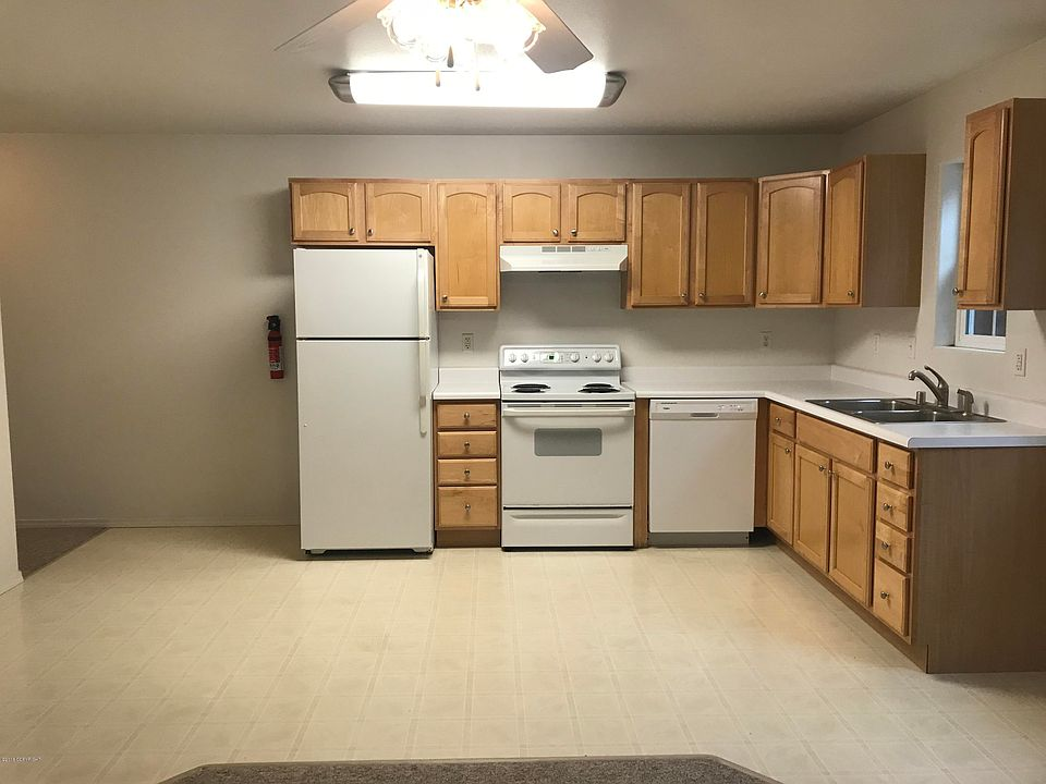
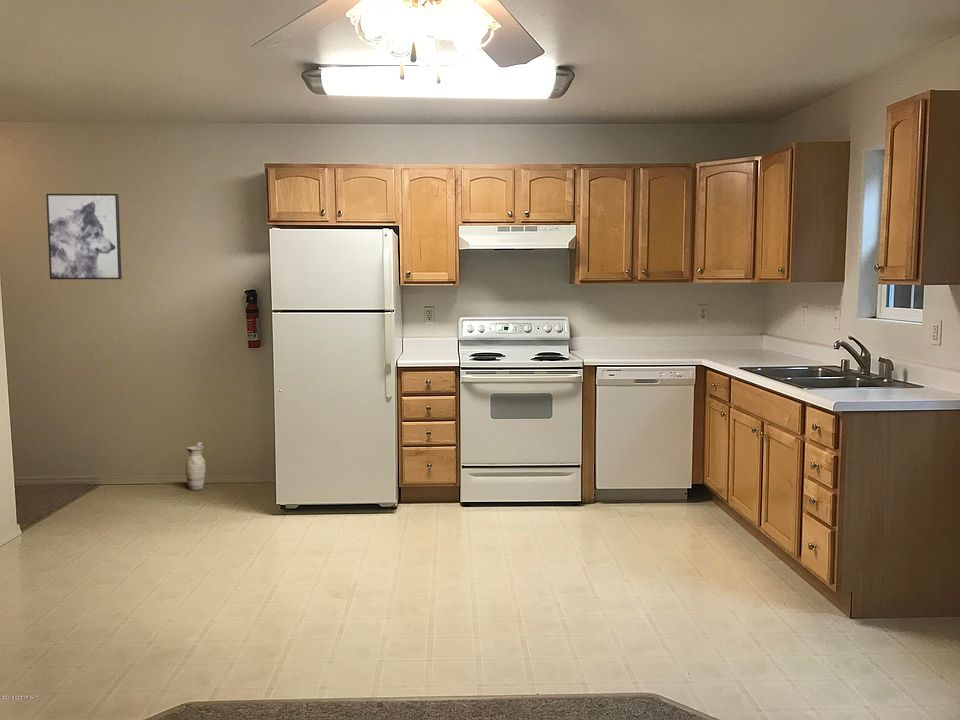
+ wall art [45,193,123,280]
+ ceramic jug [185,441,207,491]
